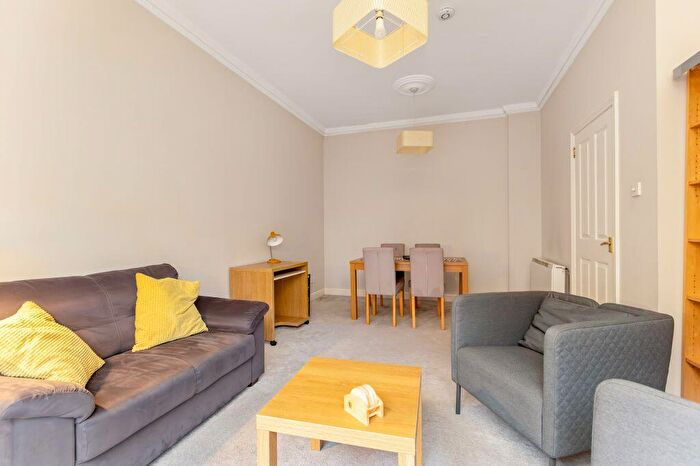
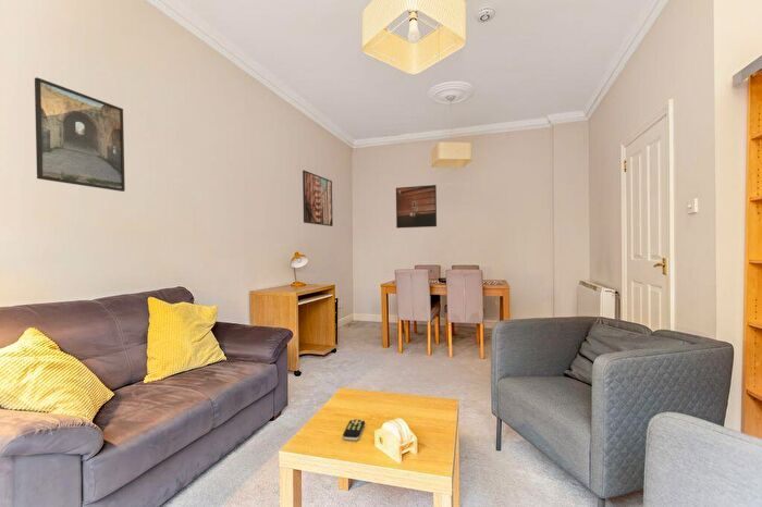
+ remote control [342,418,366,442]
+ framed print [395,184,438,230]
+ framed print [34,76,126,193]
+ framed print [302,170,334,227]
